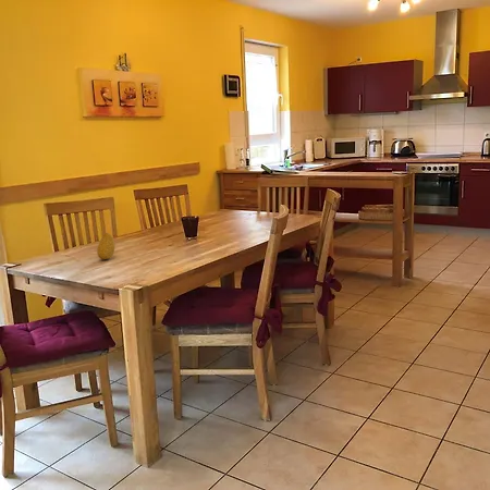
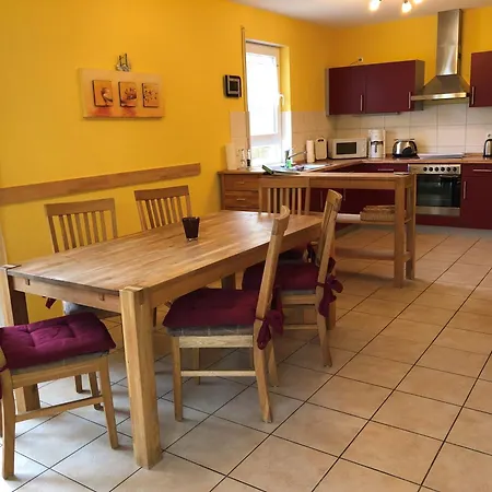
- fruit [96,232,115,260]
